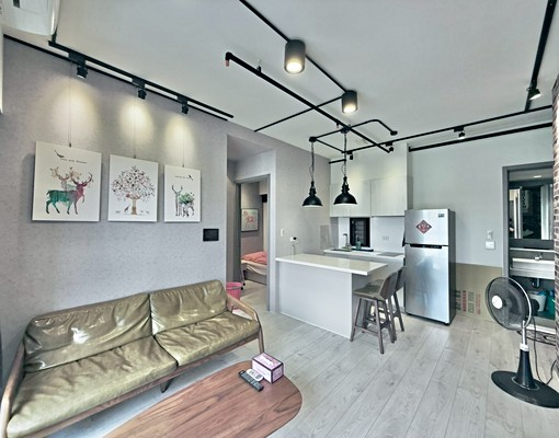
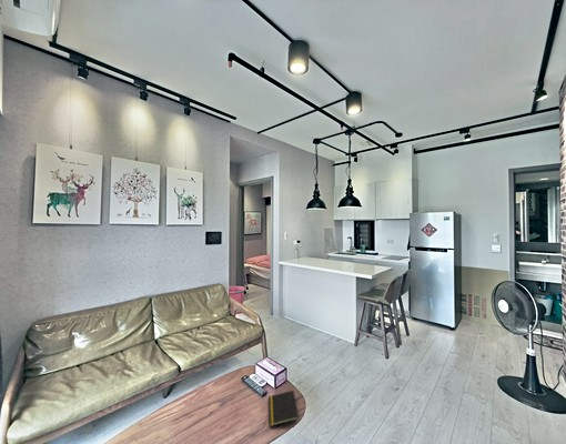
+ notepad [267,390,300,427]
